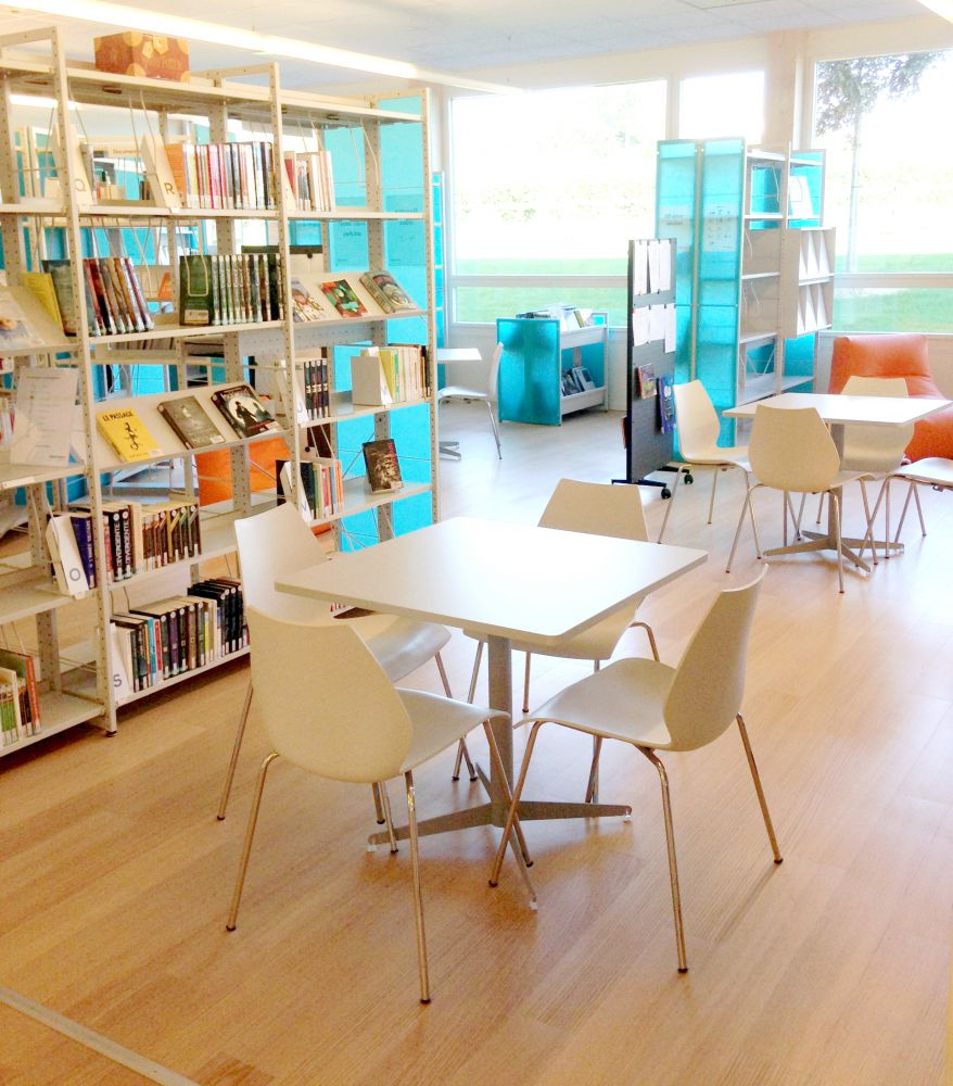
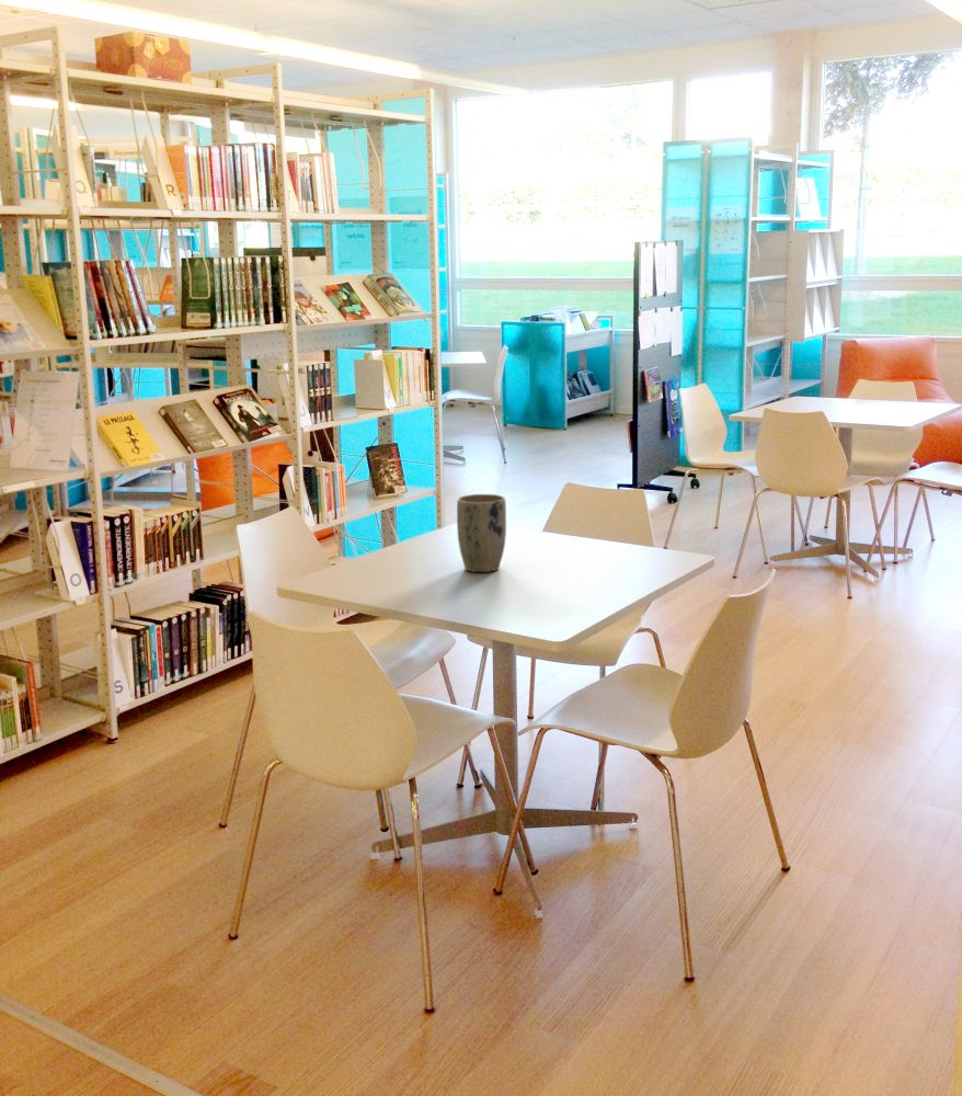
+ plant pot [456,493,507,573]
